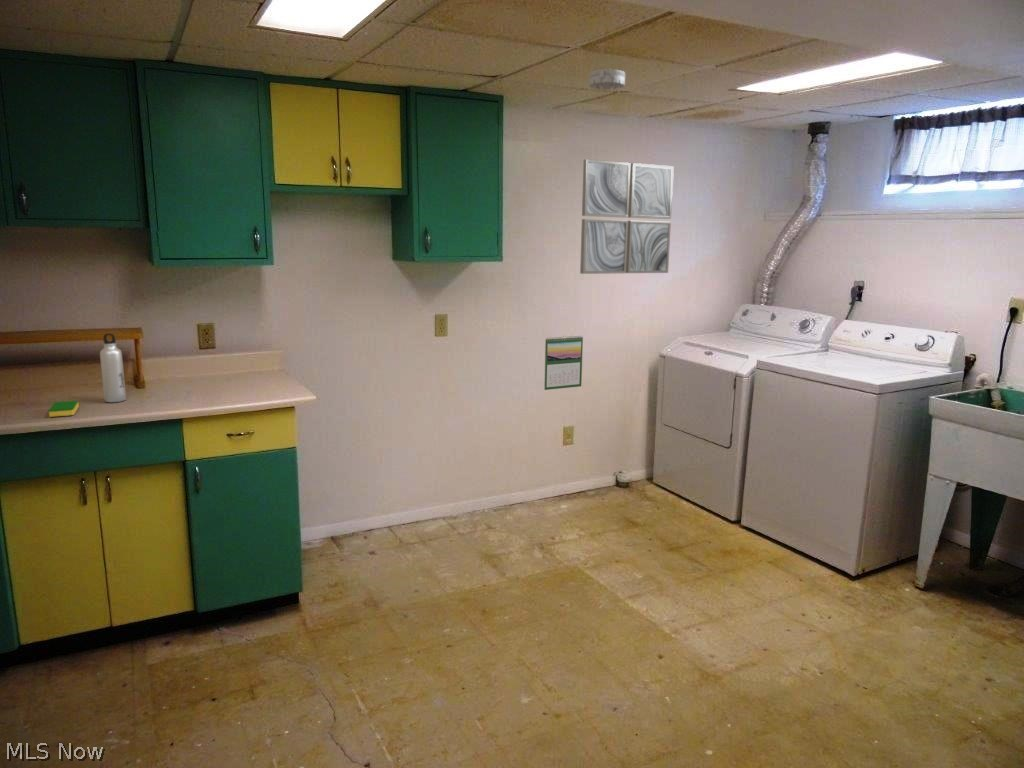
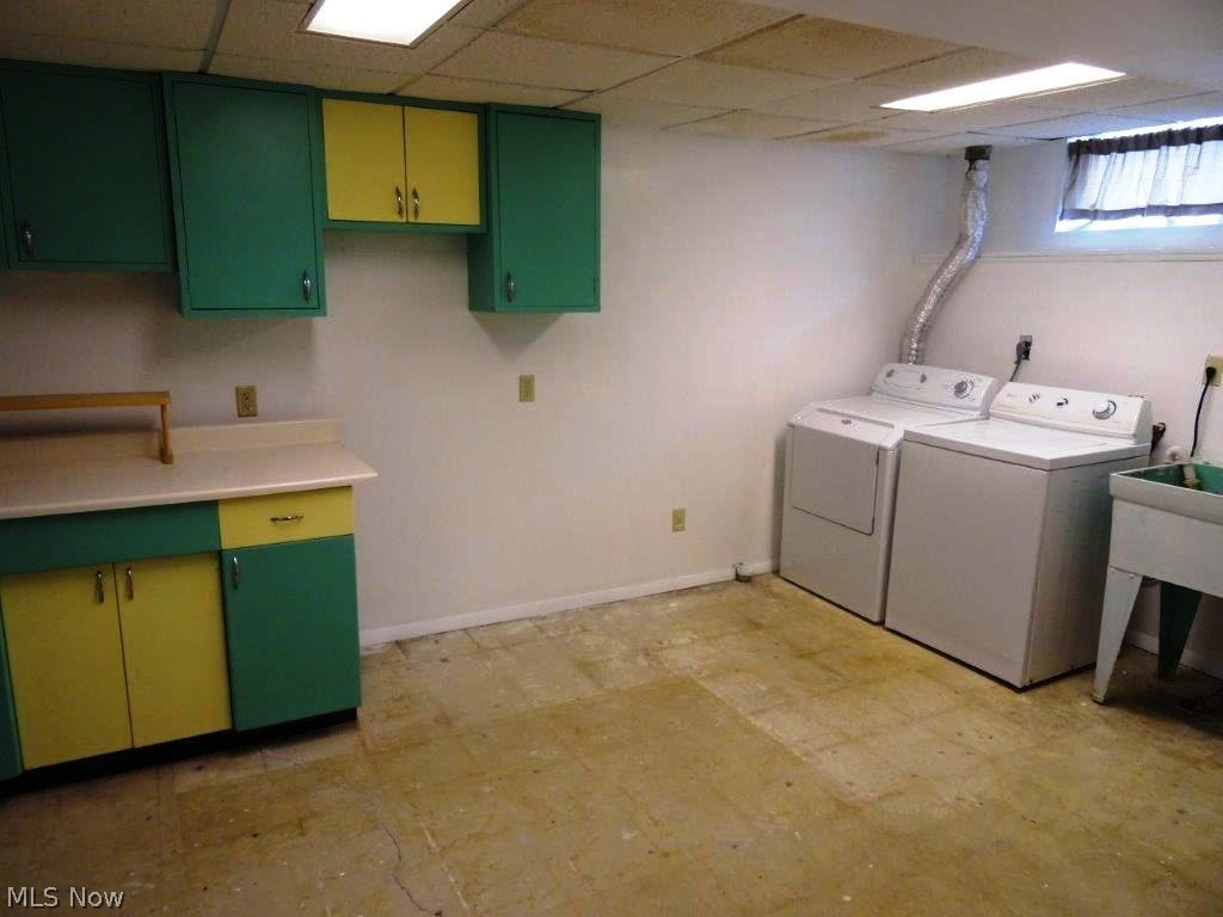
- dish sponge [48,399,80,418]
- water bottle [99,332,127,403]
- smoke detector [588,68,626,91]
- calendar [543,335,584,391]
- wall art [579,158,675,275]
